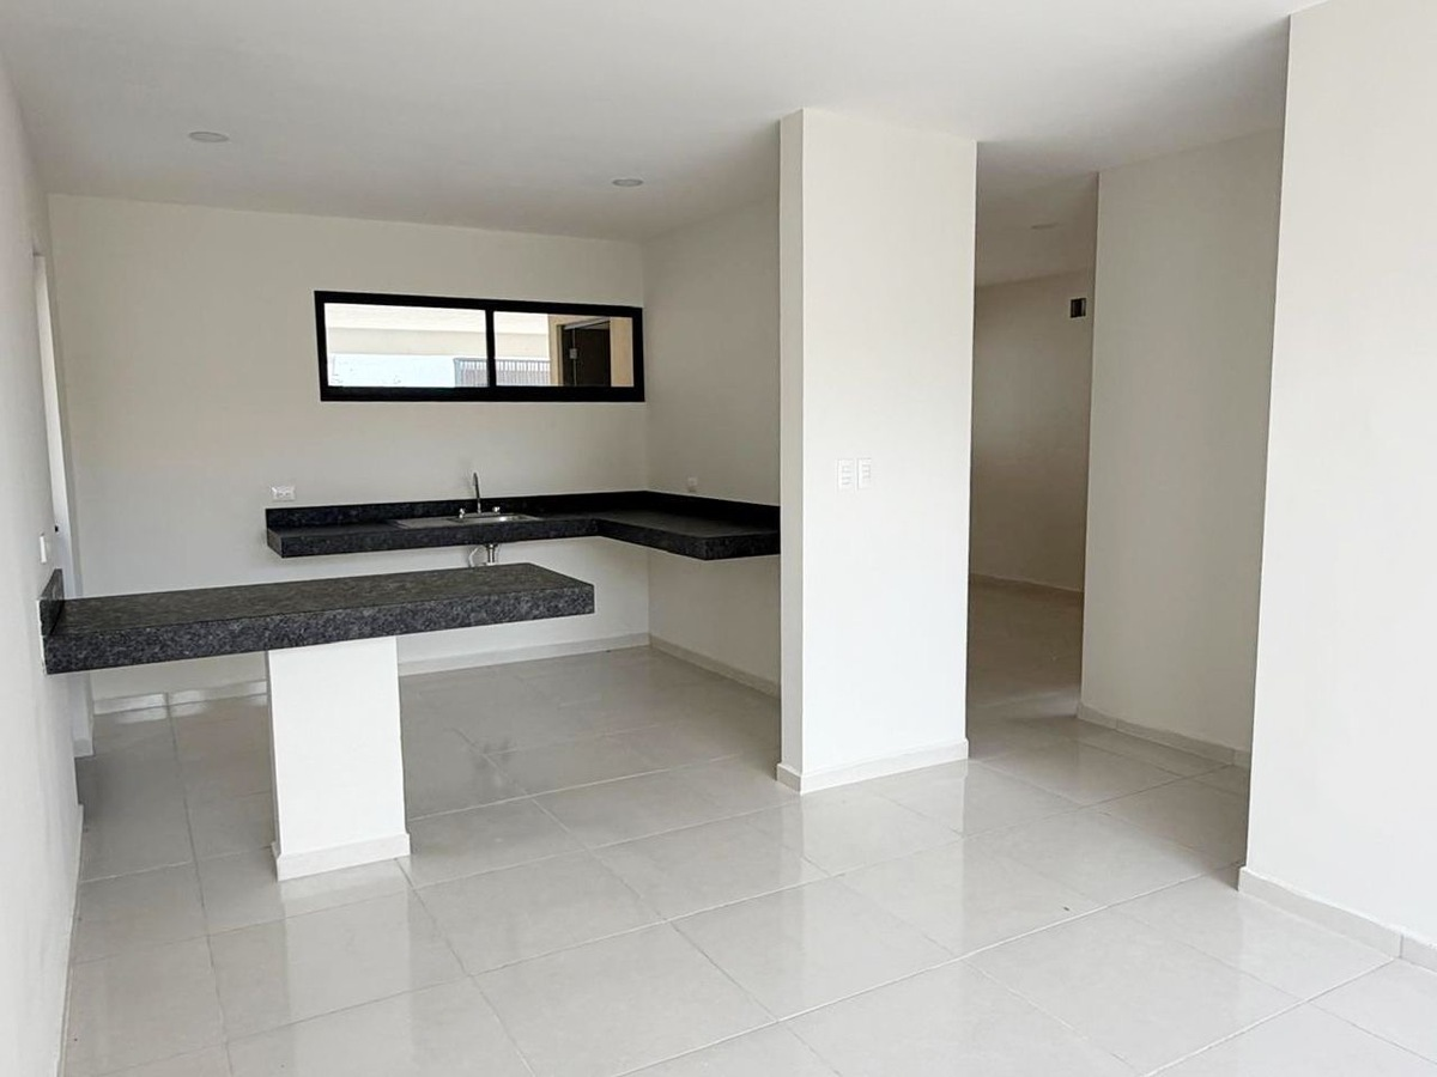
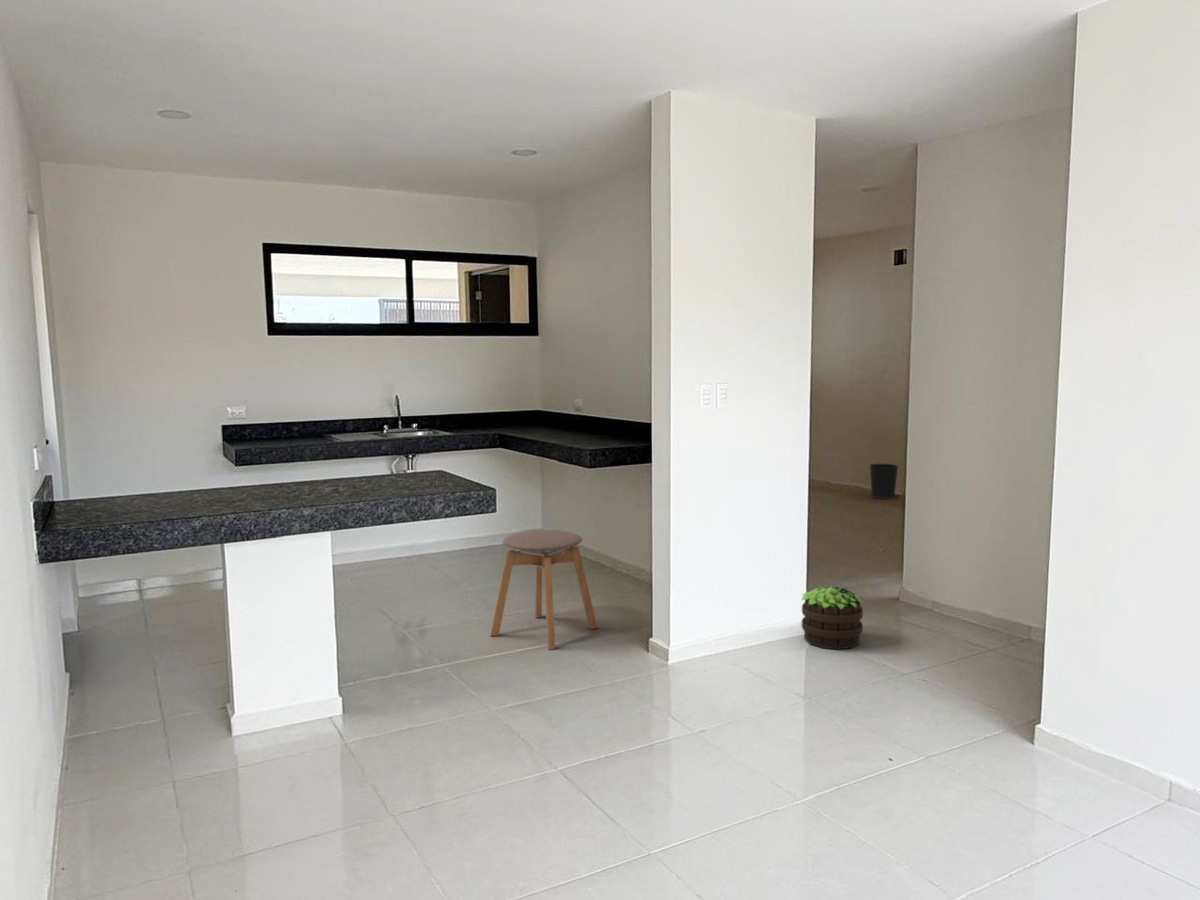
+ stool [489,529,599,651]
+ potted plant [800,585,865,651]
+ wastebasket [869,463,899,500]
